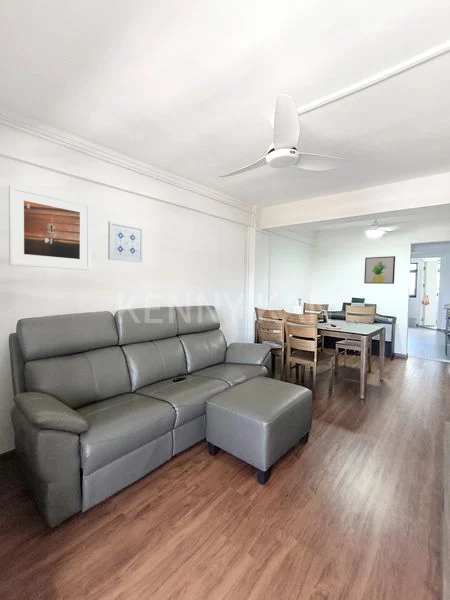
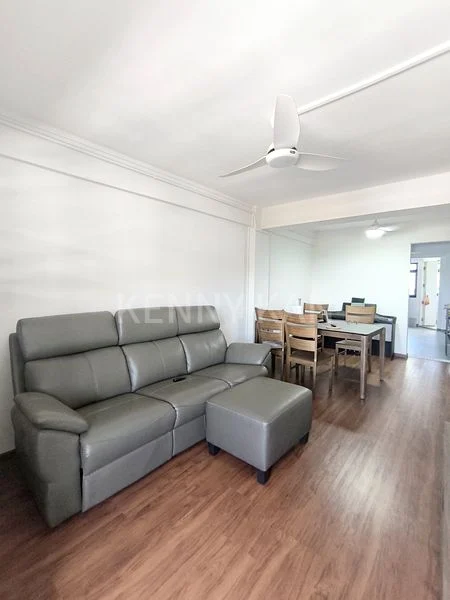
- wall art [107,220,144,264]
- wall art [363,255,396,285]
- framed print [8,184,92,271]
